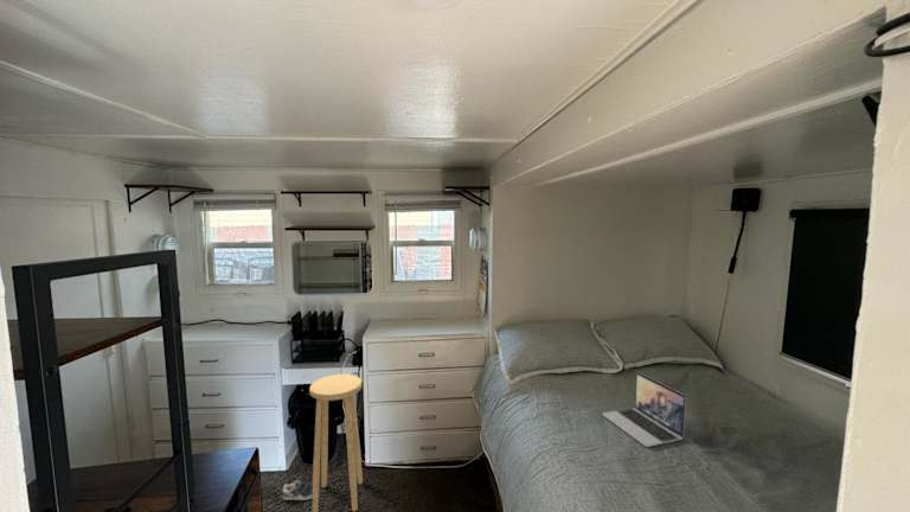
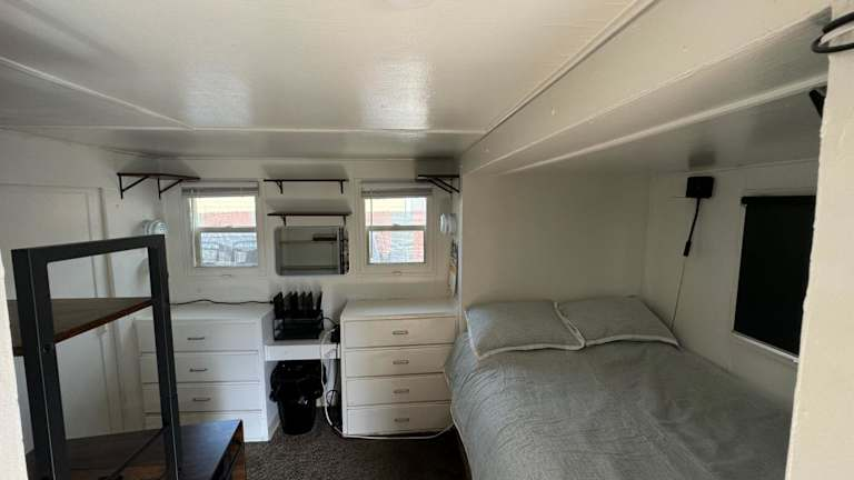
- stool [308,373,364,512]
- laptop [602,371,687,448]
- sneaker [281,480,313,501]
